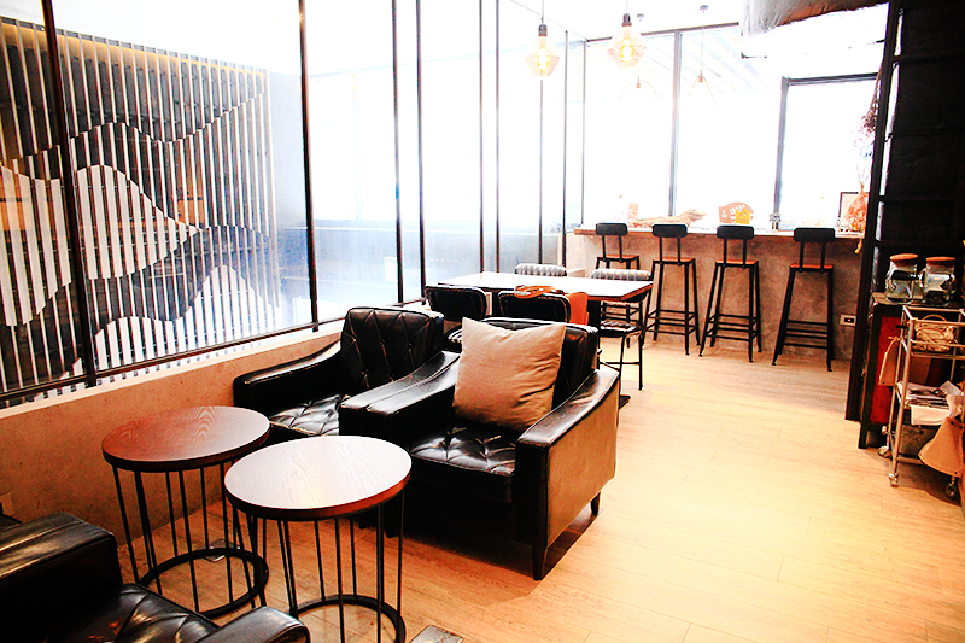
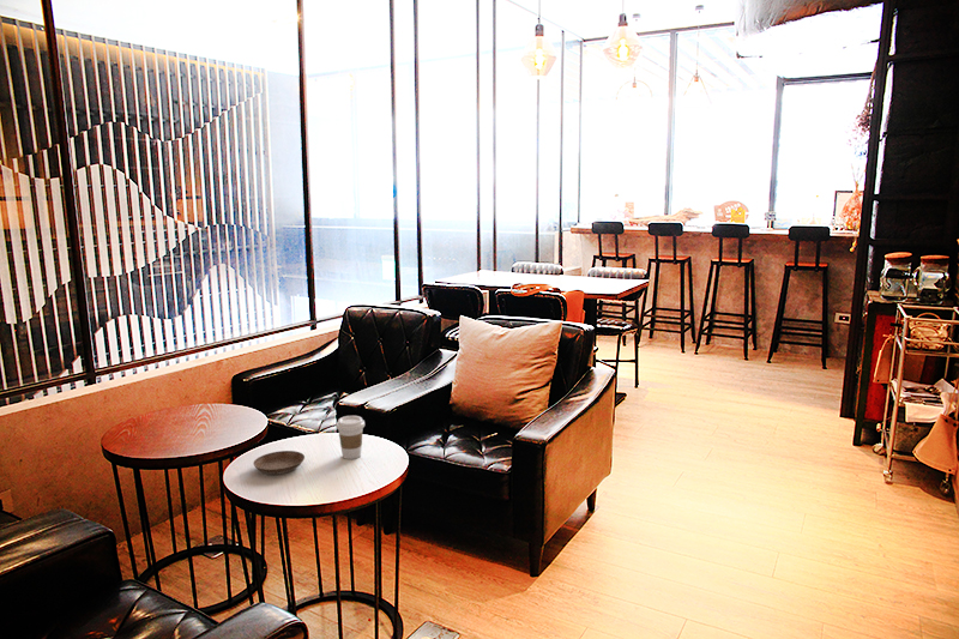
+ saucer [252,450,306,476]
+ coffee cup [334,415,366,460]
